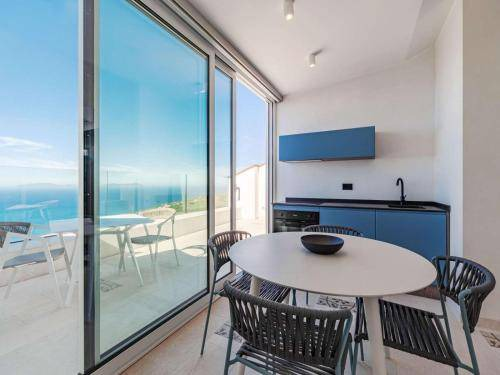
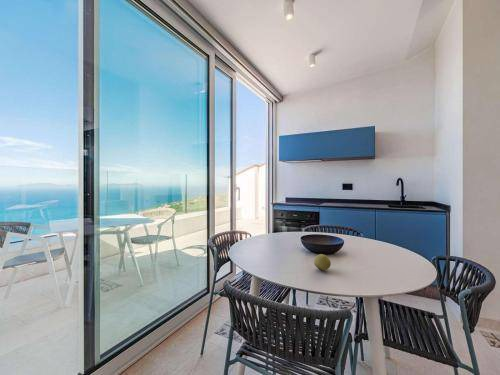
+ fruit [313,253,332,271]
